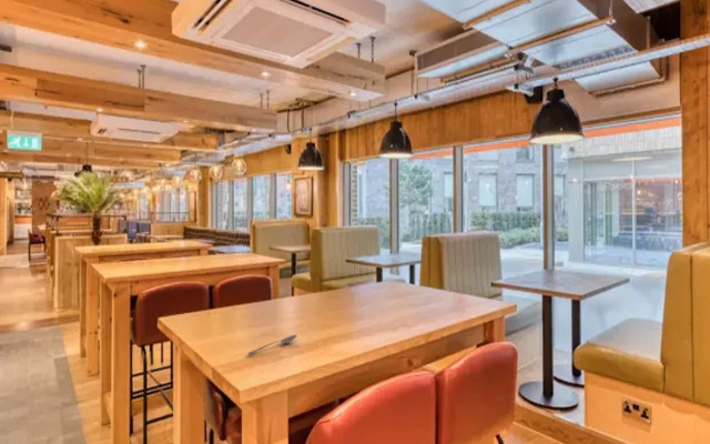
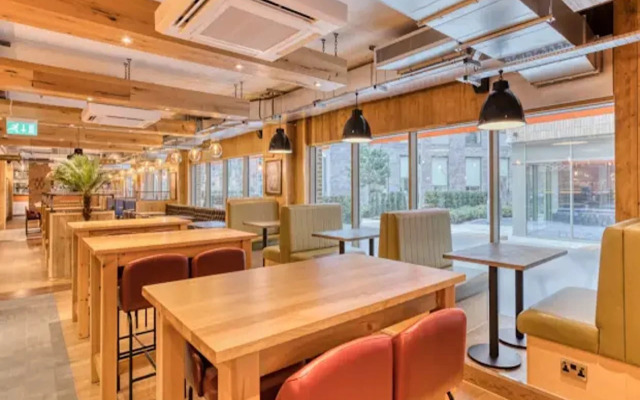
- spoon [246,334,298,355]
